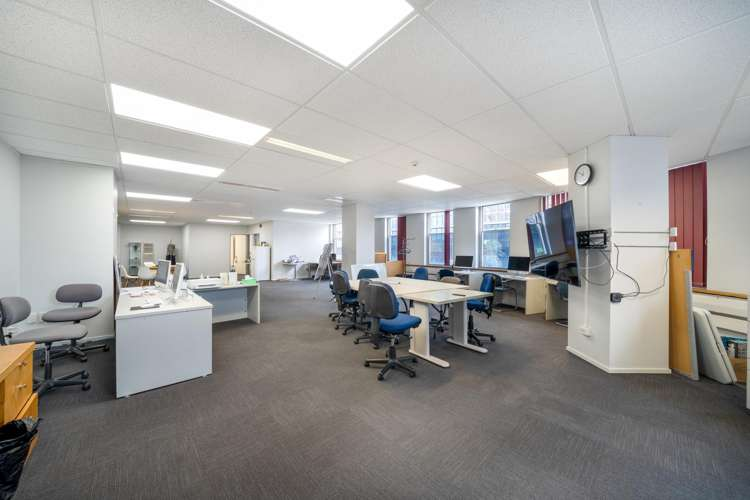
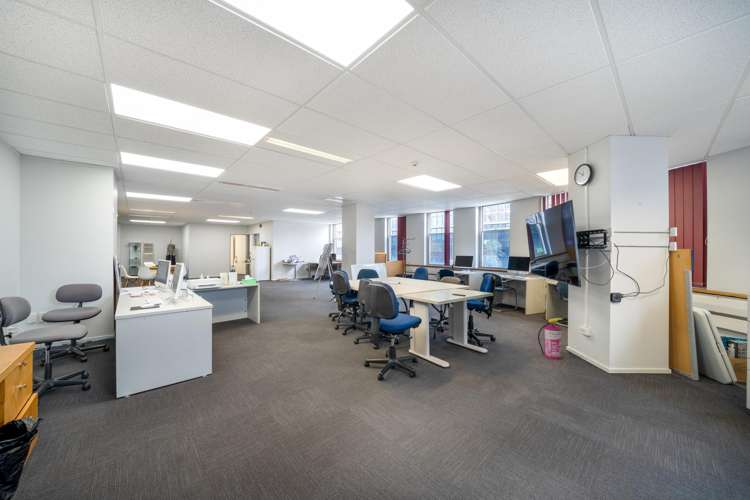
+ fire extinguisher [537,317,565,360]
